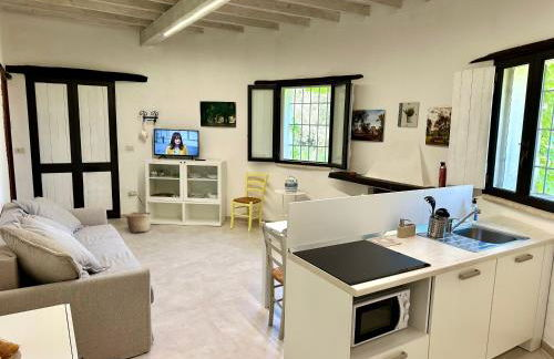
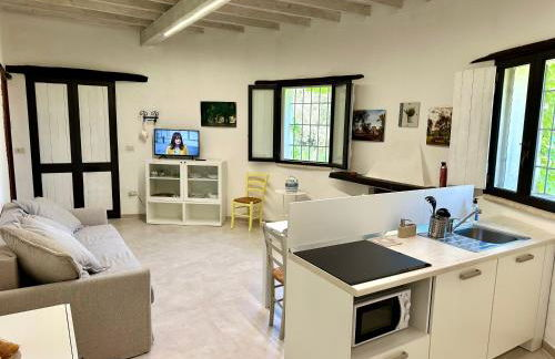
- basket [125,211,152,234]
